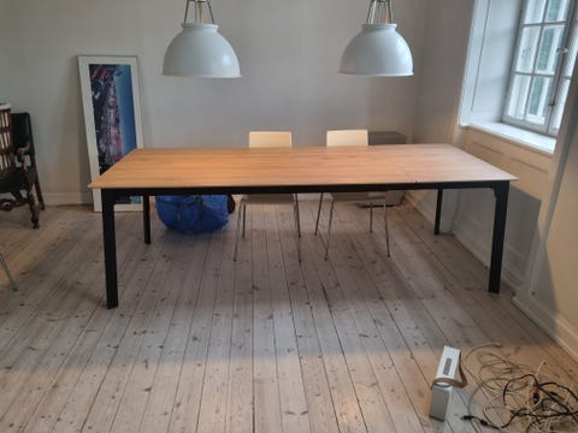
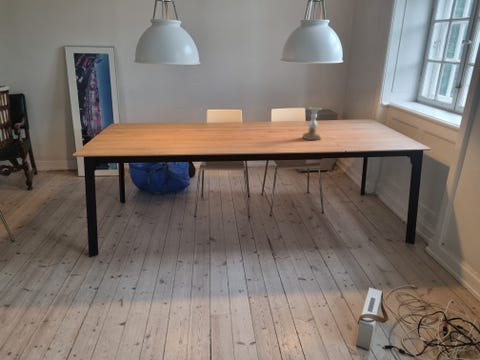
+ candle holder [301,106,322,141]
